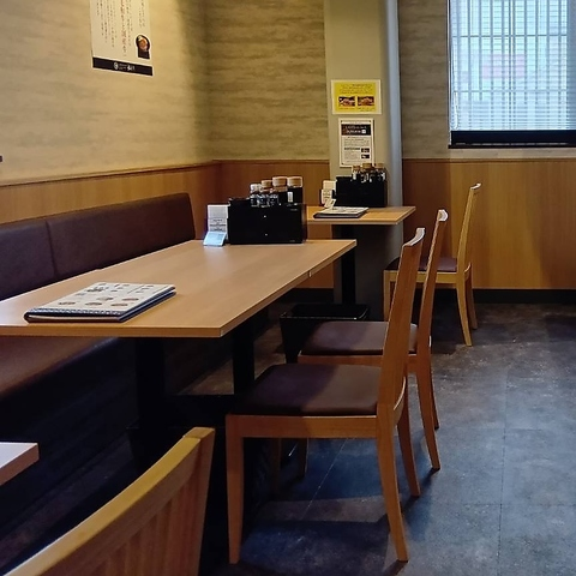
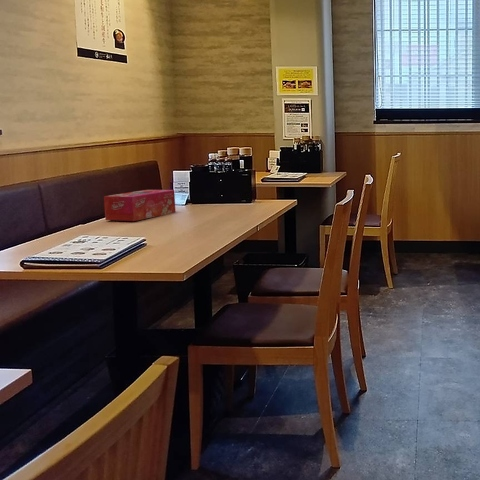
+ tissue box [103,189,177,222]
